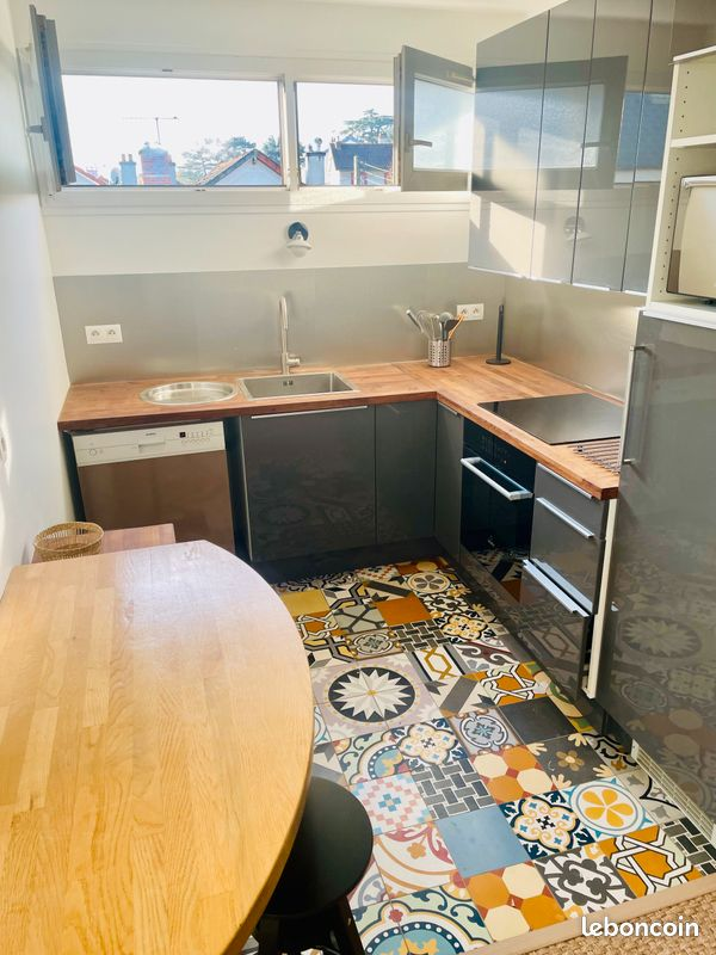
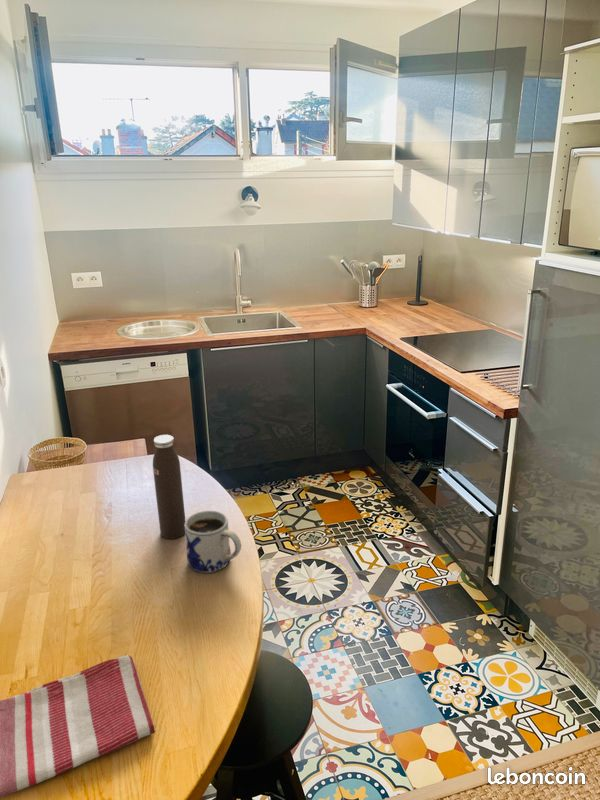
+ mug [184,510,242,574]
+ water bottle [152,434,186,540]
+ dish towel [0,654,156,799]
